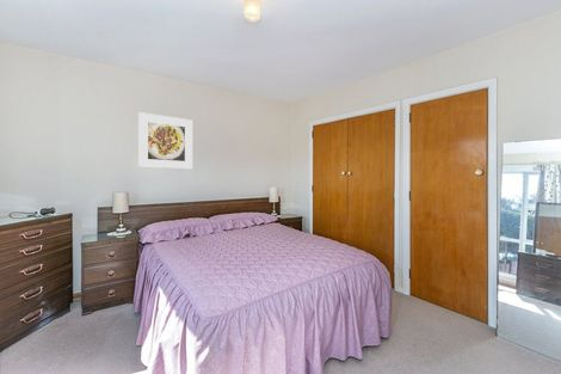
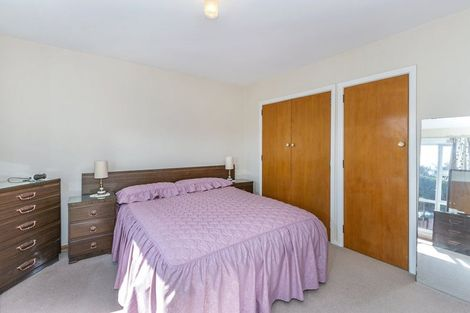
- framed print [137,111,193,170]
